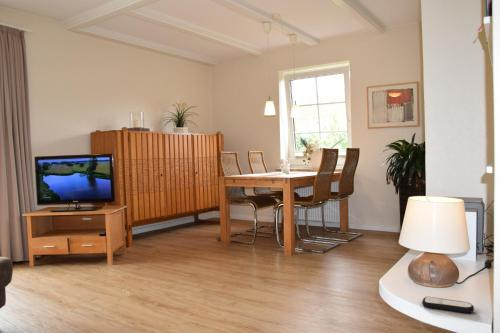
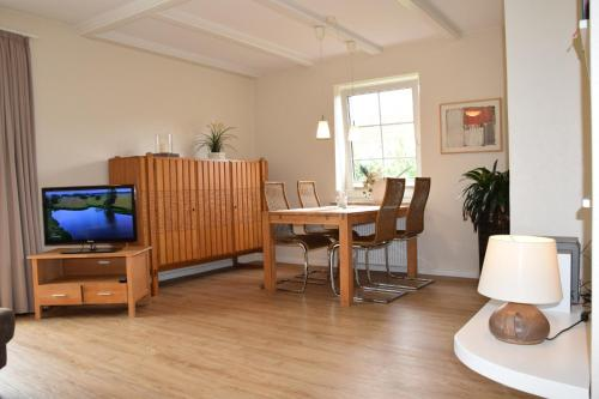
- remote control [421,296,475,314]
